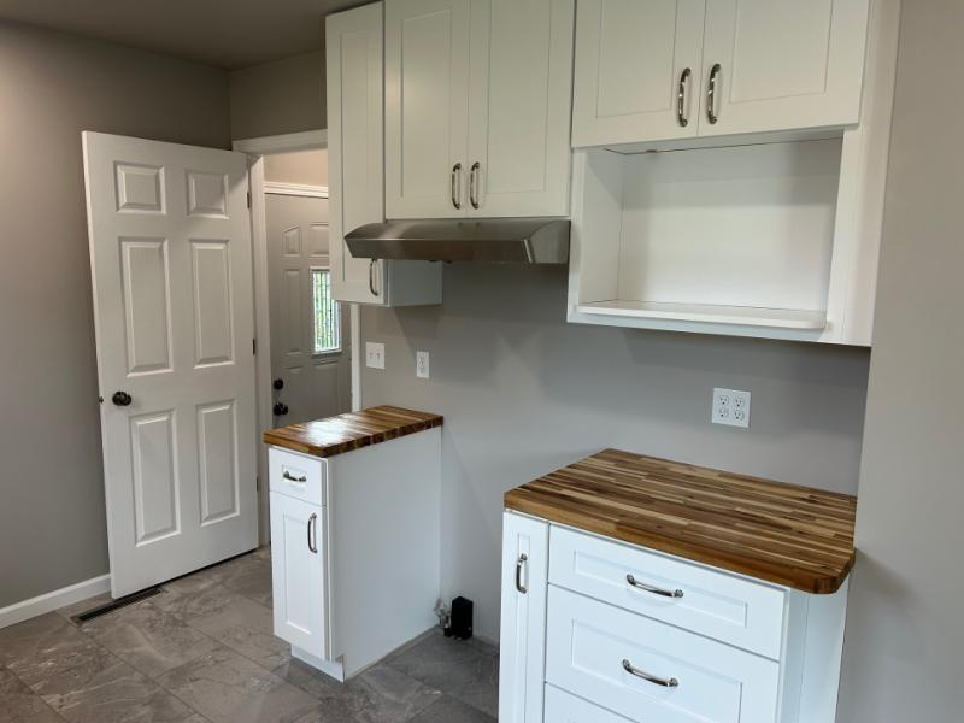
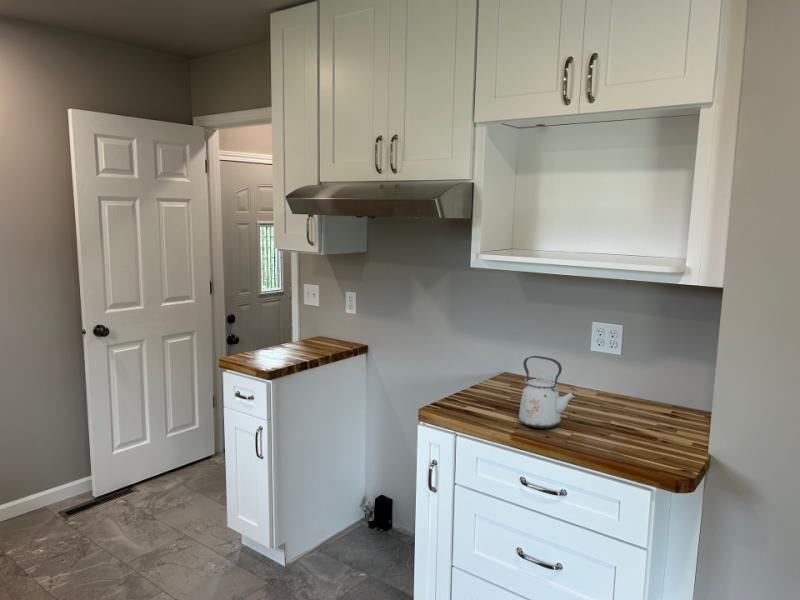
+ kettle [518,355,577,430]
